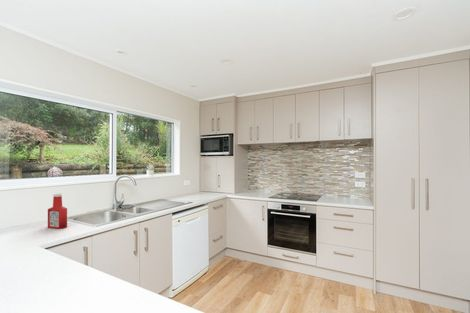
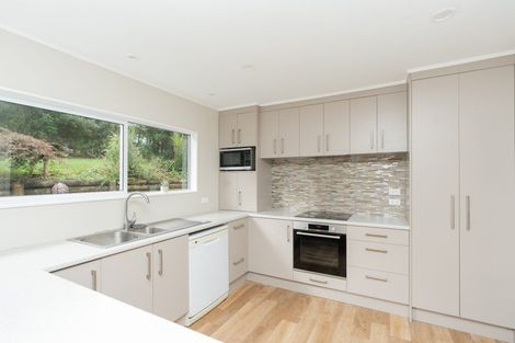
- soap bottle [47,193,68,230]
